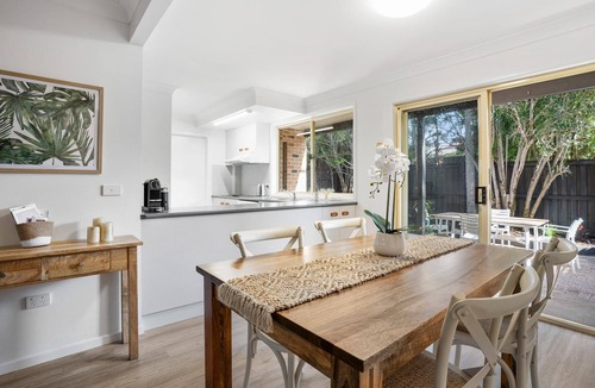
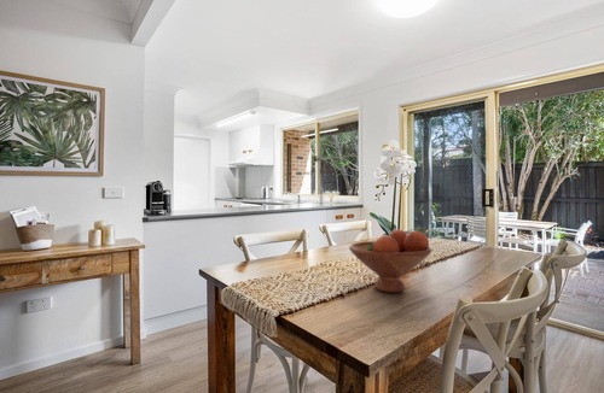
+ fruit bowl [348,228,432,293]
